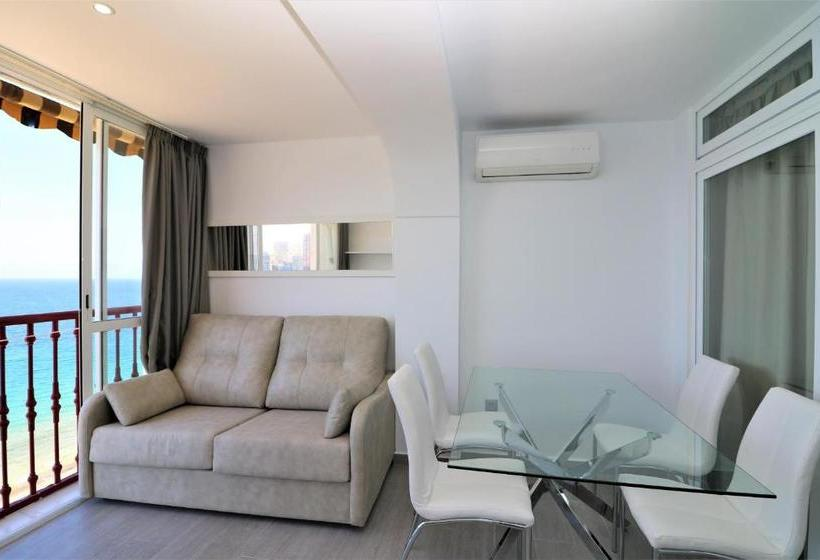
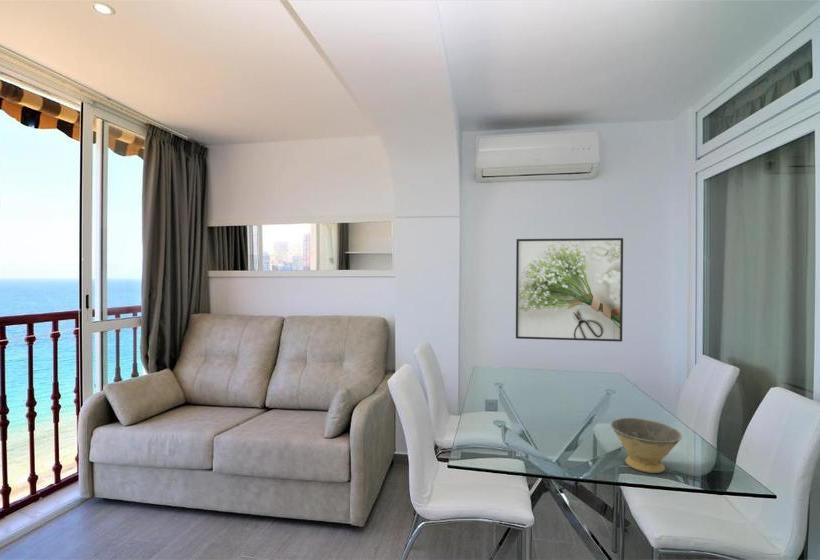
+ bowl [610,417,683,474]
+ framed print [515,237,624,343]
